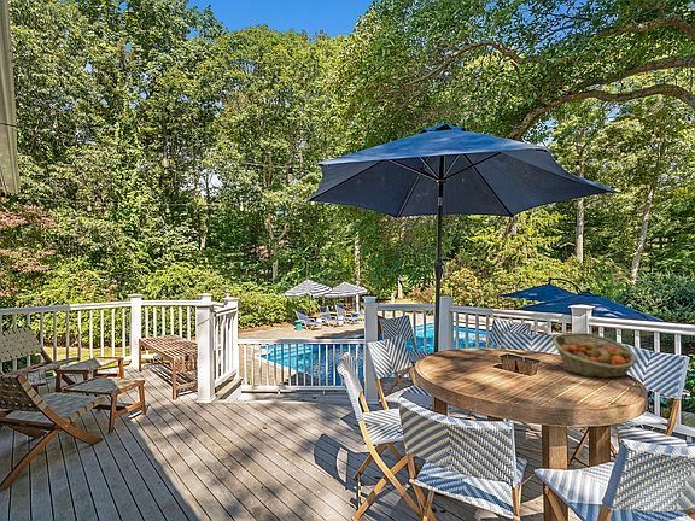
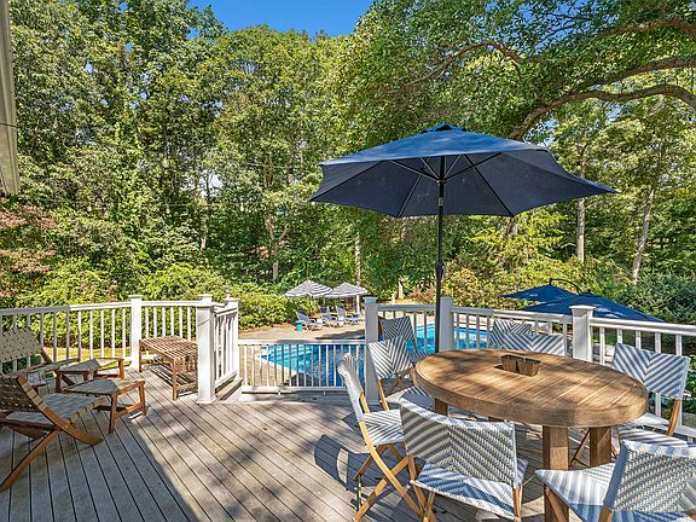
- fruit basket [551,332,638,380]
